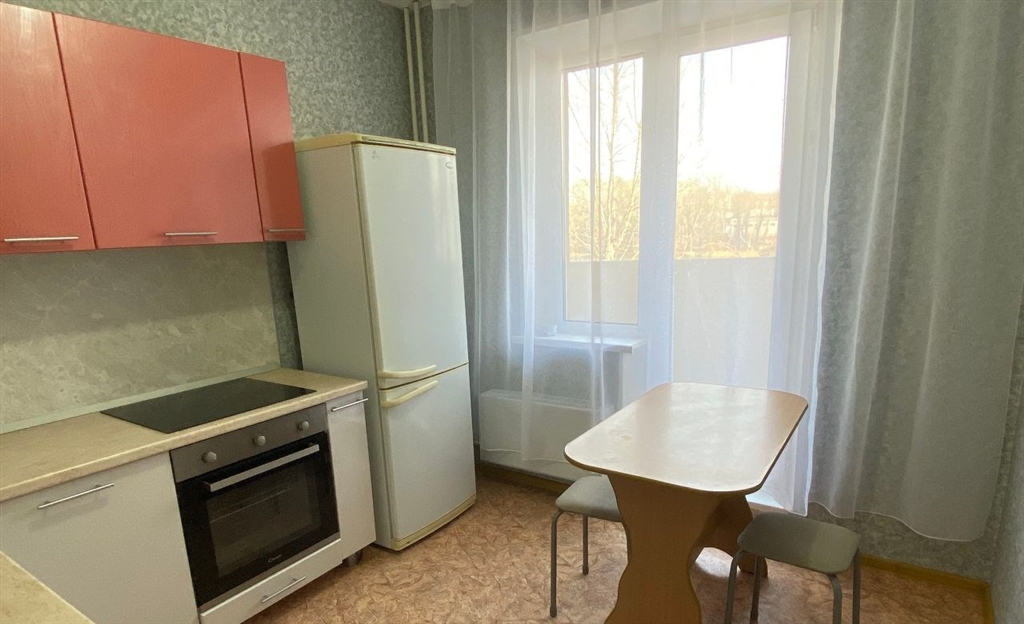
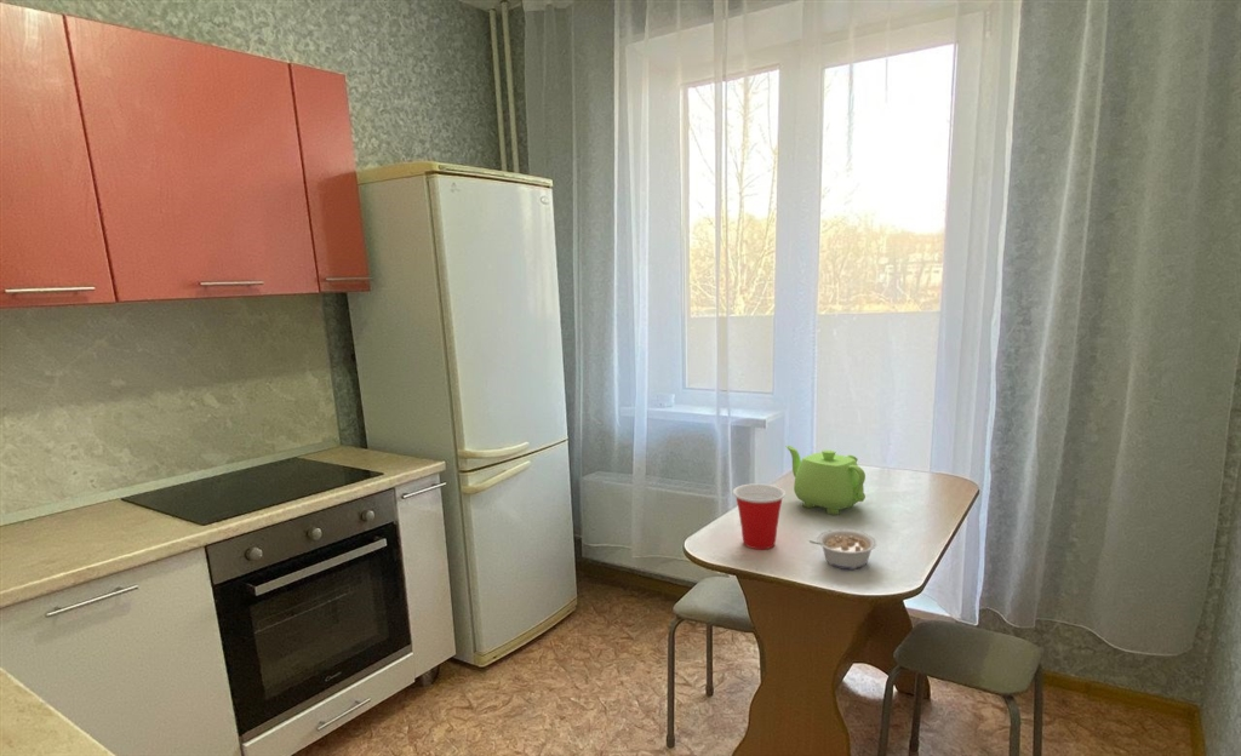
+ cup [732,482,787,550]
+ teapot [785,445,867,516]
+ legume [807,528,877,571]
